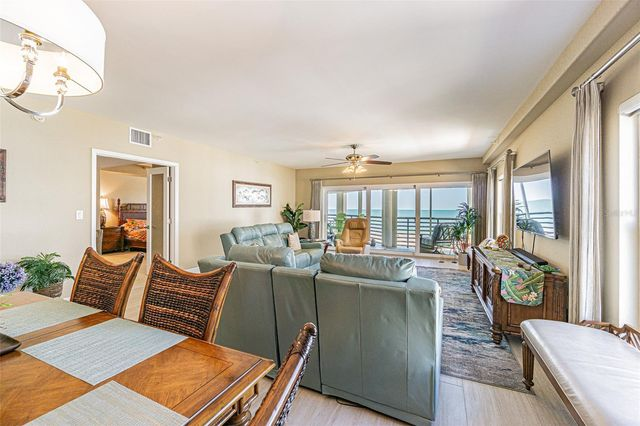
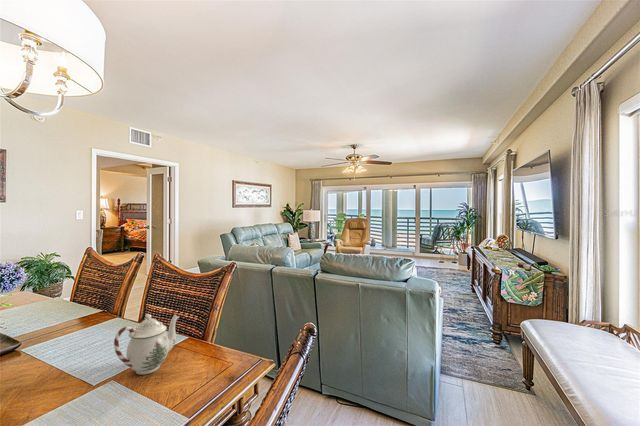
+ teapot [113,313,180,375]
